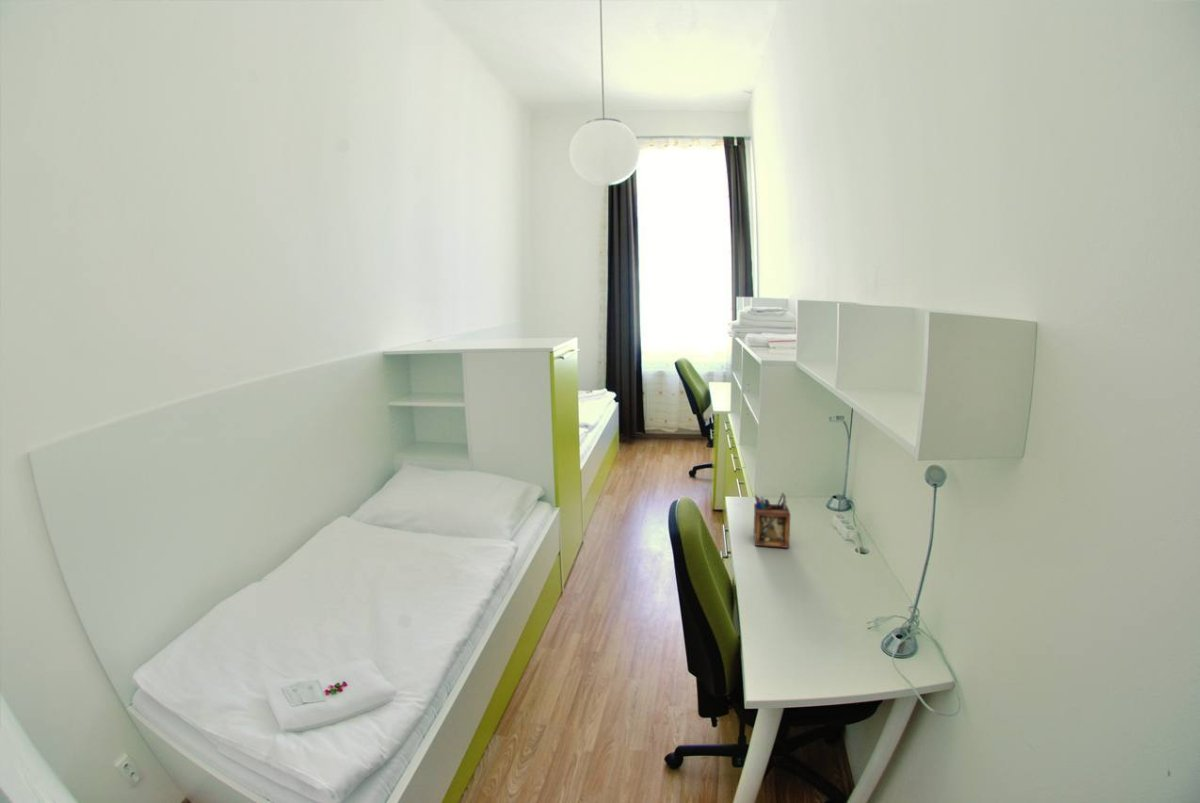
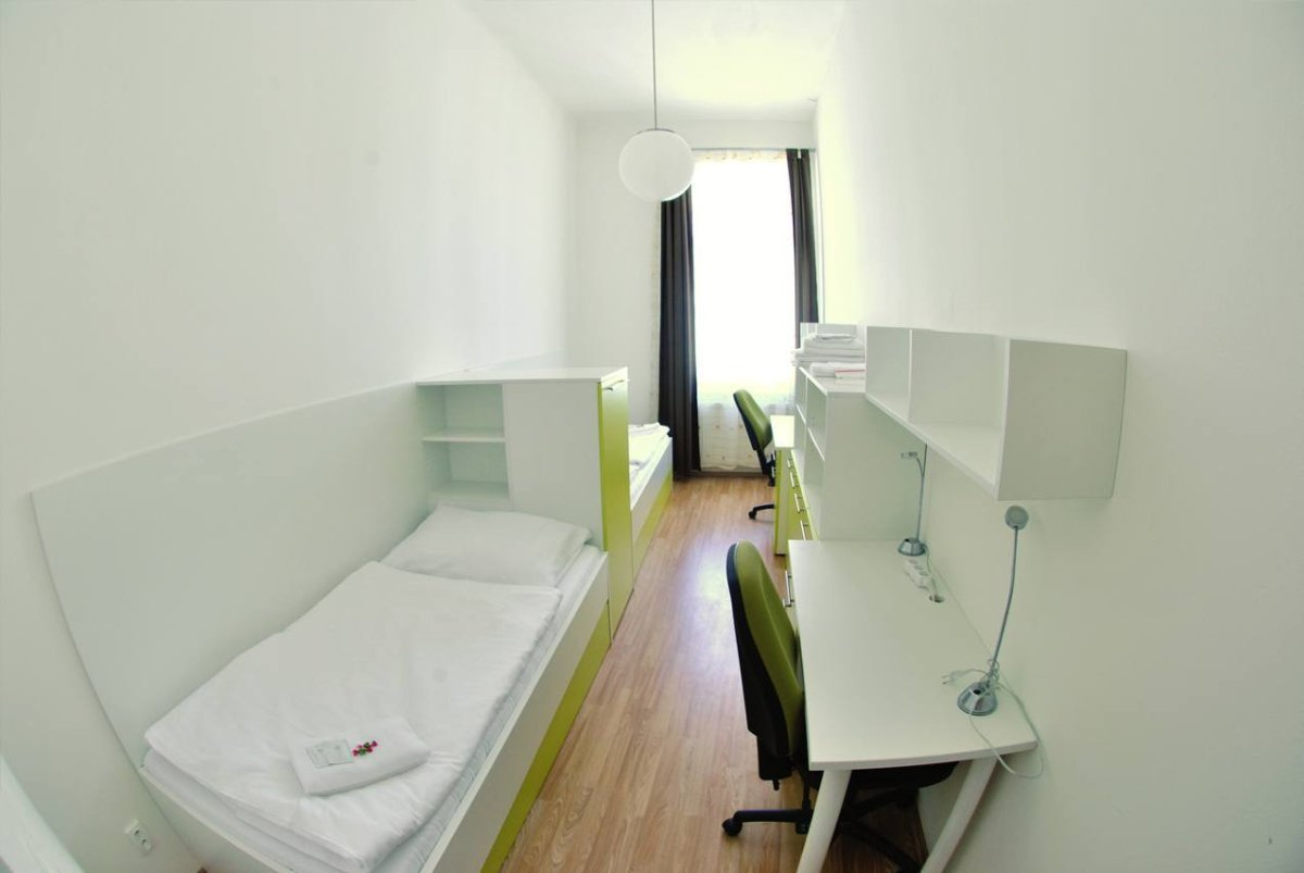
- desk organizer [753,492,791,549]
